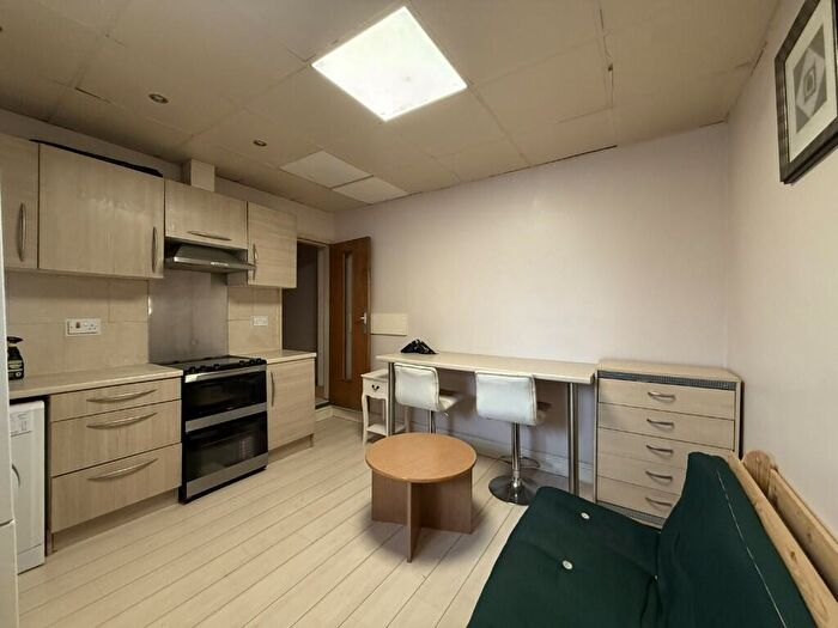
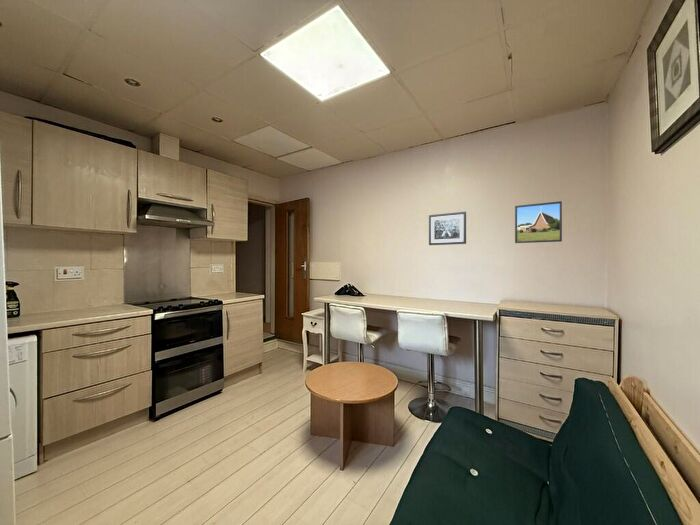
+ wall art [428,211,467,246]
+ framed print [514,200,563,244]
